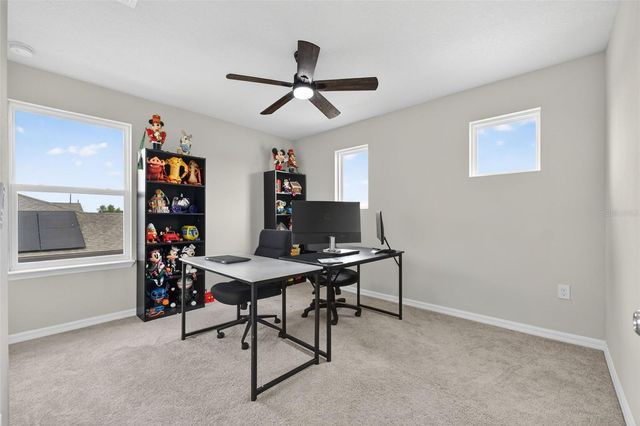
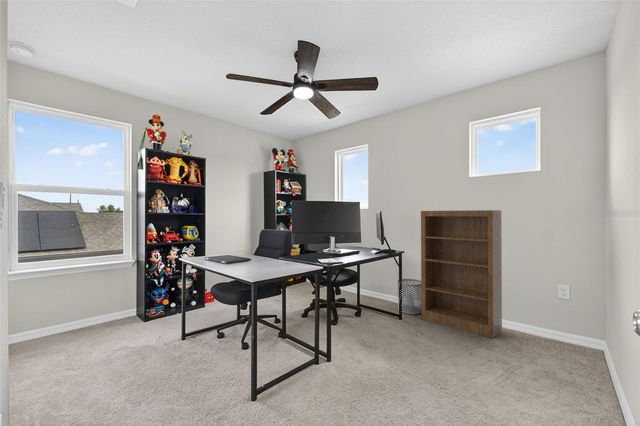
+ bookshelf [420,209,503,339]
+ waste bin [397,278,421,315]
